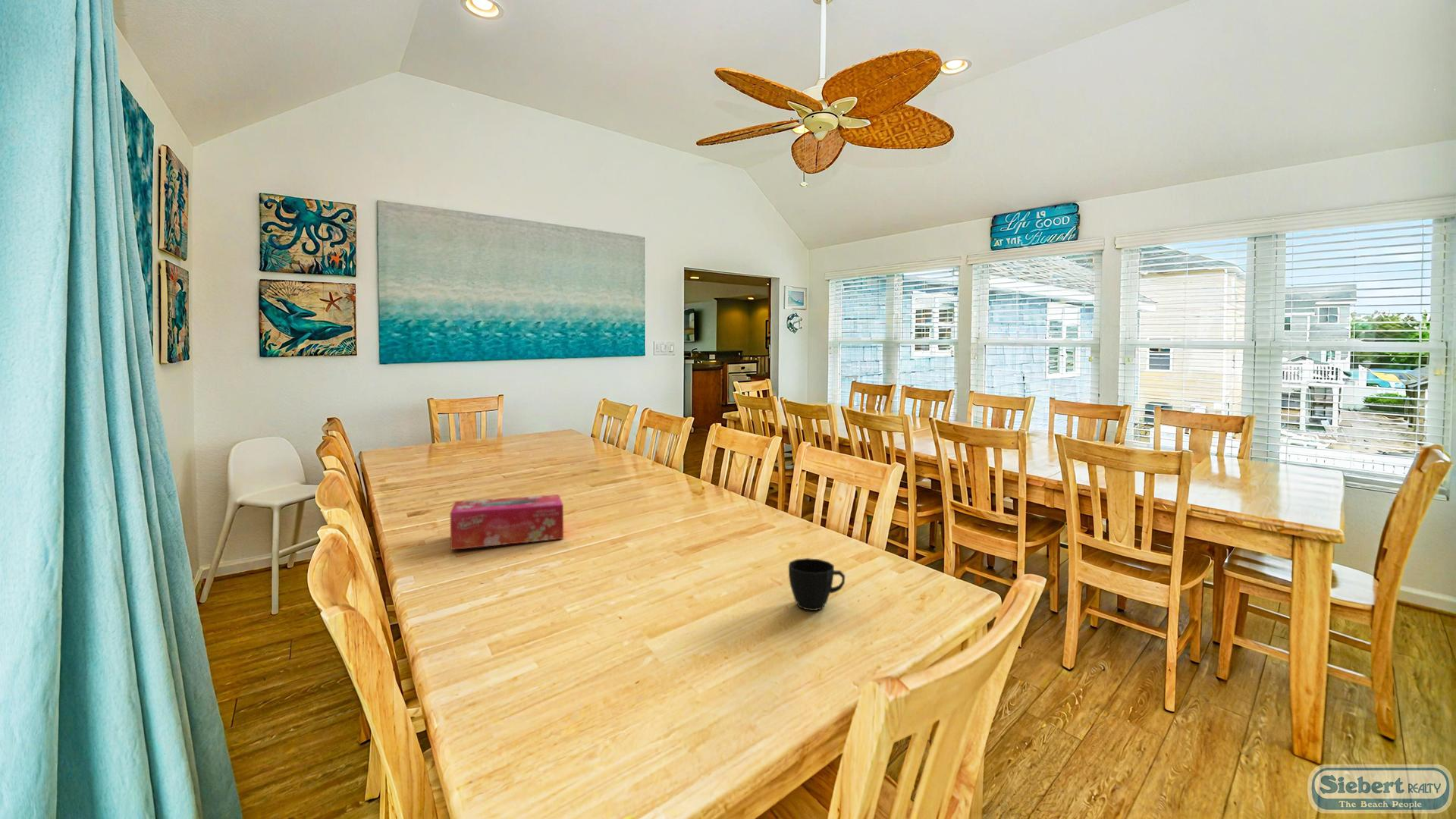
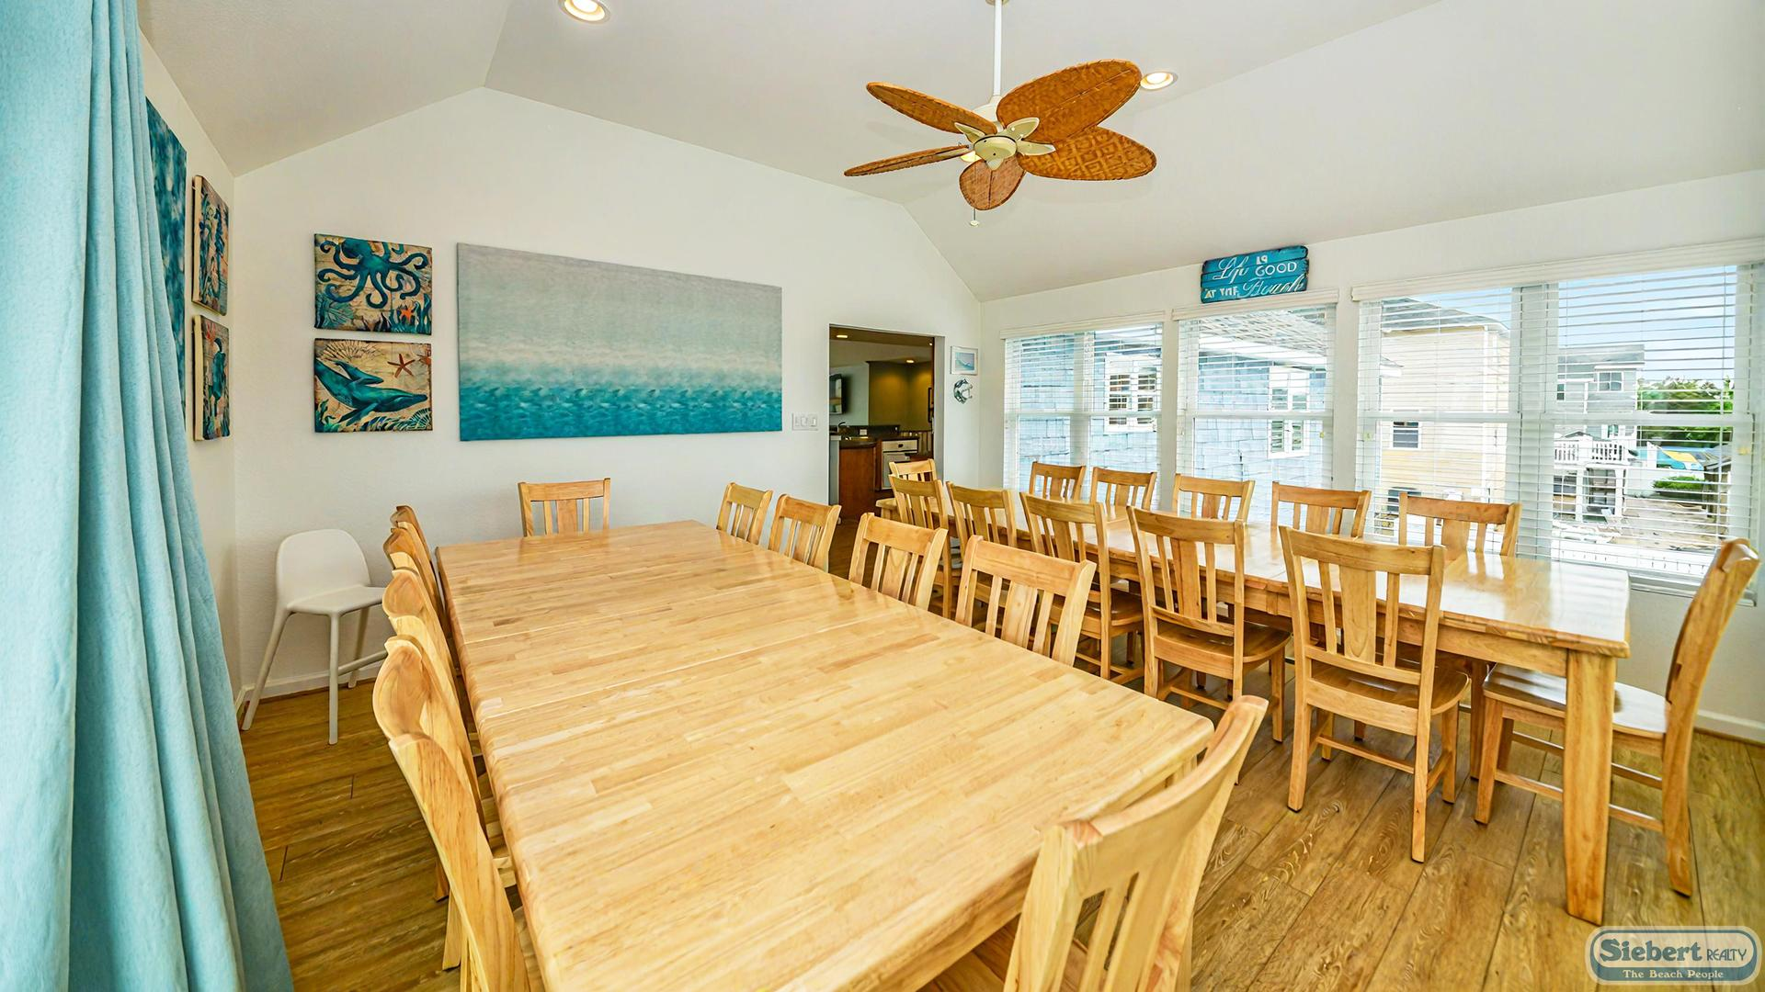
- tissue box [450,494,564,551]
- cup [788,557,846,611]
